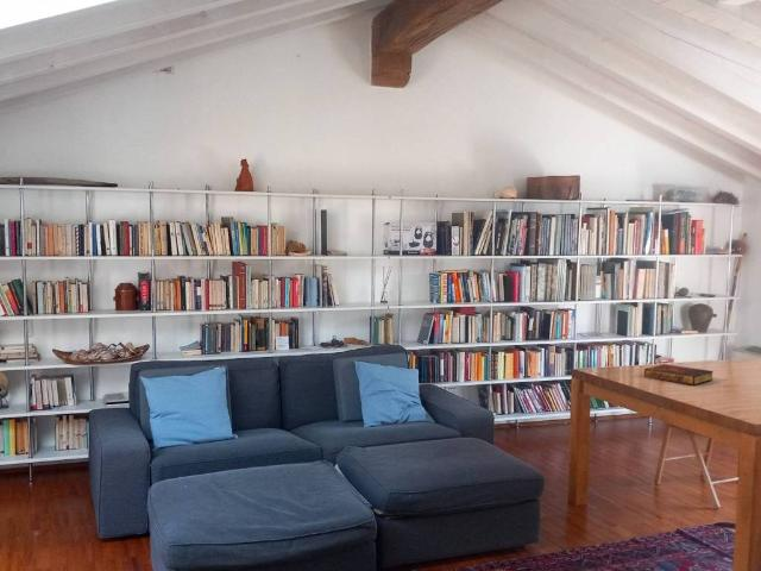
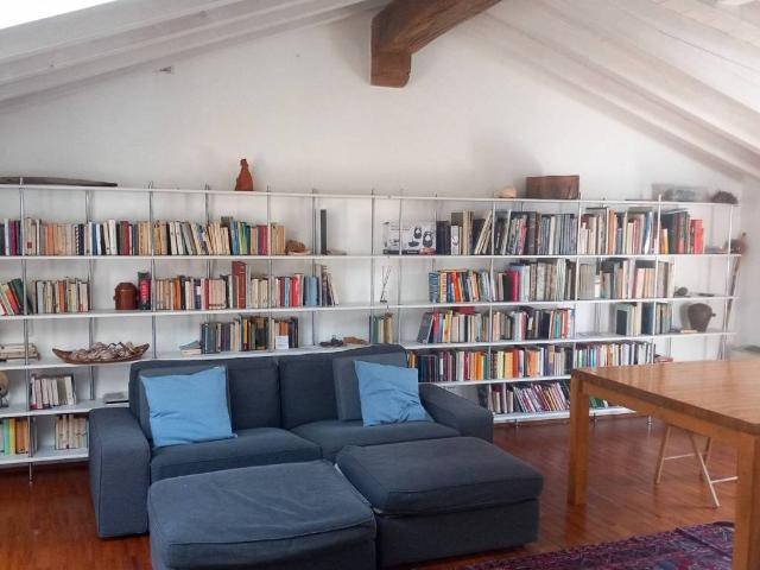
- book [643,363,715,387]
